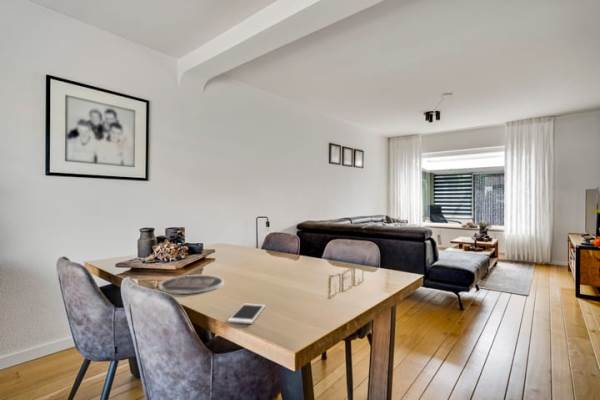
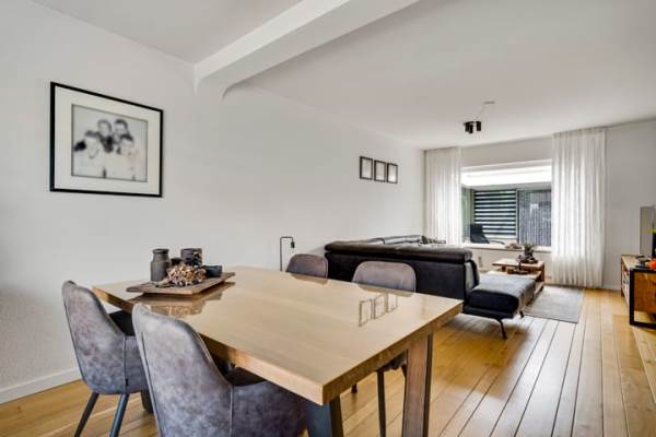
- cell phone [226,303,266,325]
- plate [158,274,225,295]
